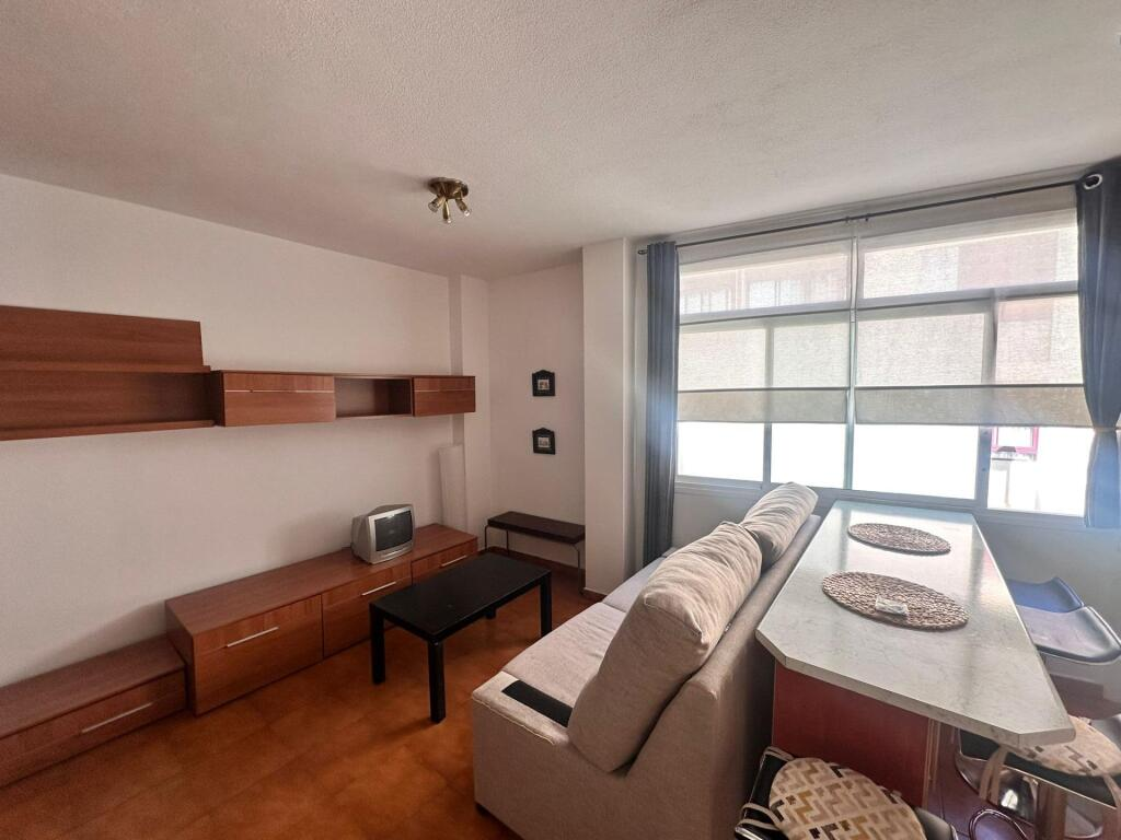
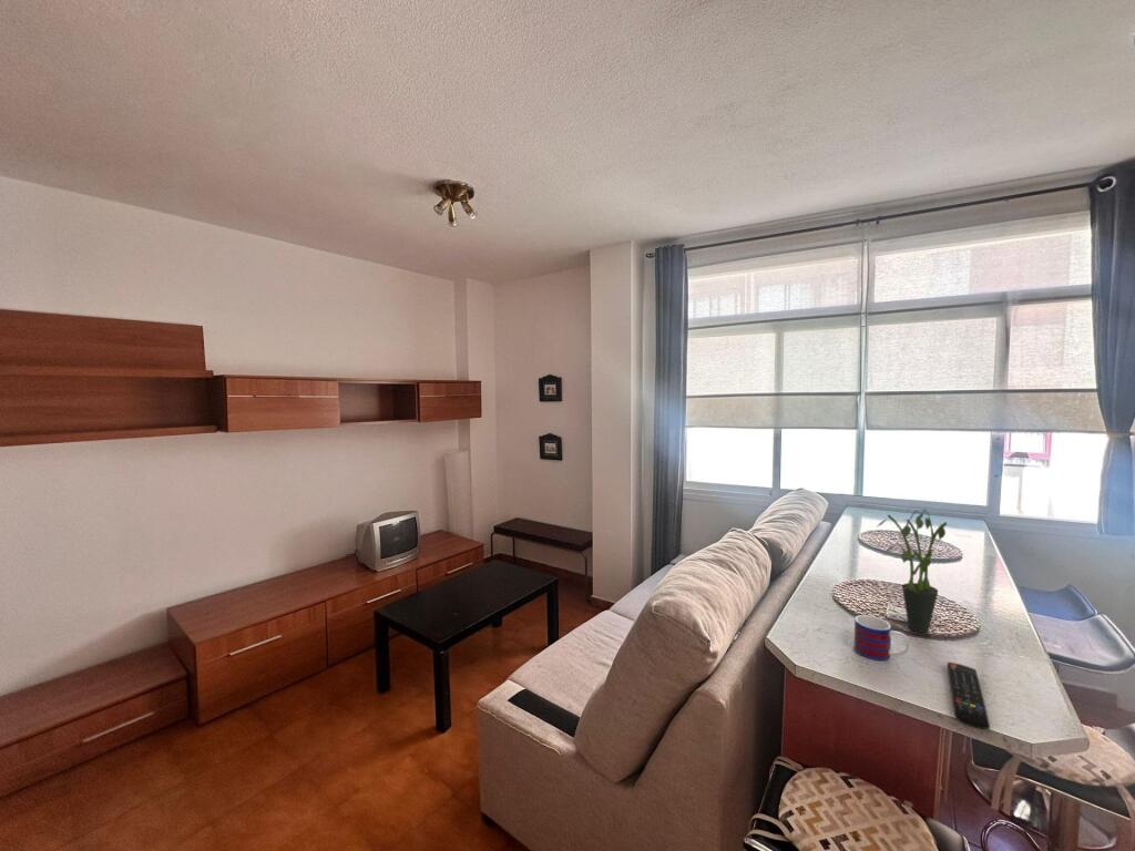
+ mug [852,614,911,662]
+ remote control [947,662,991,730]
+ potted plant [877,509,948,634]
